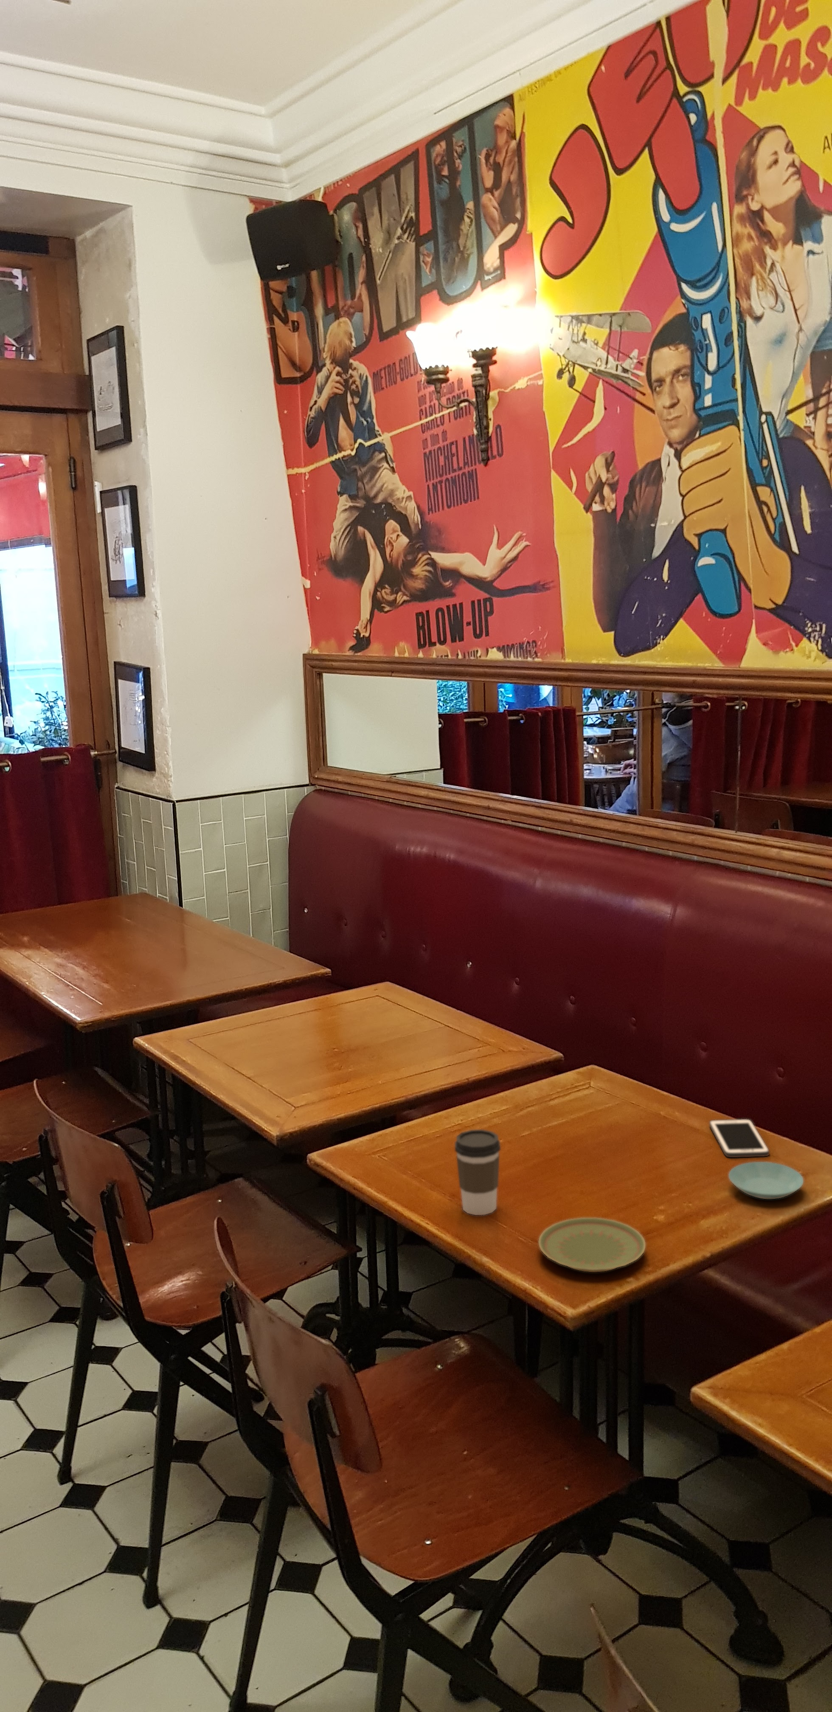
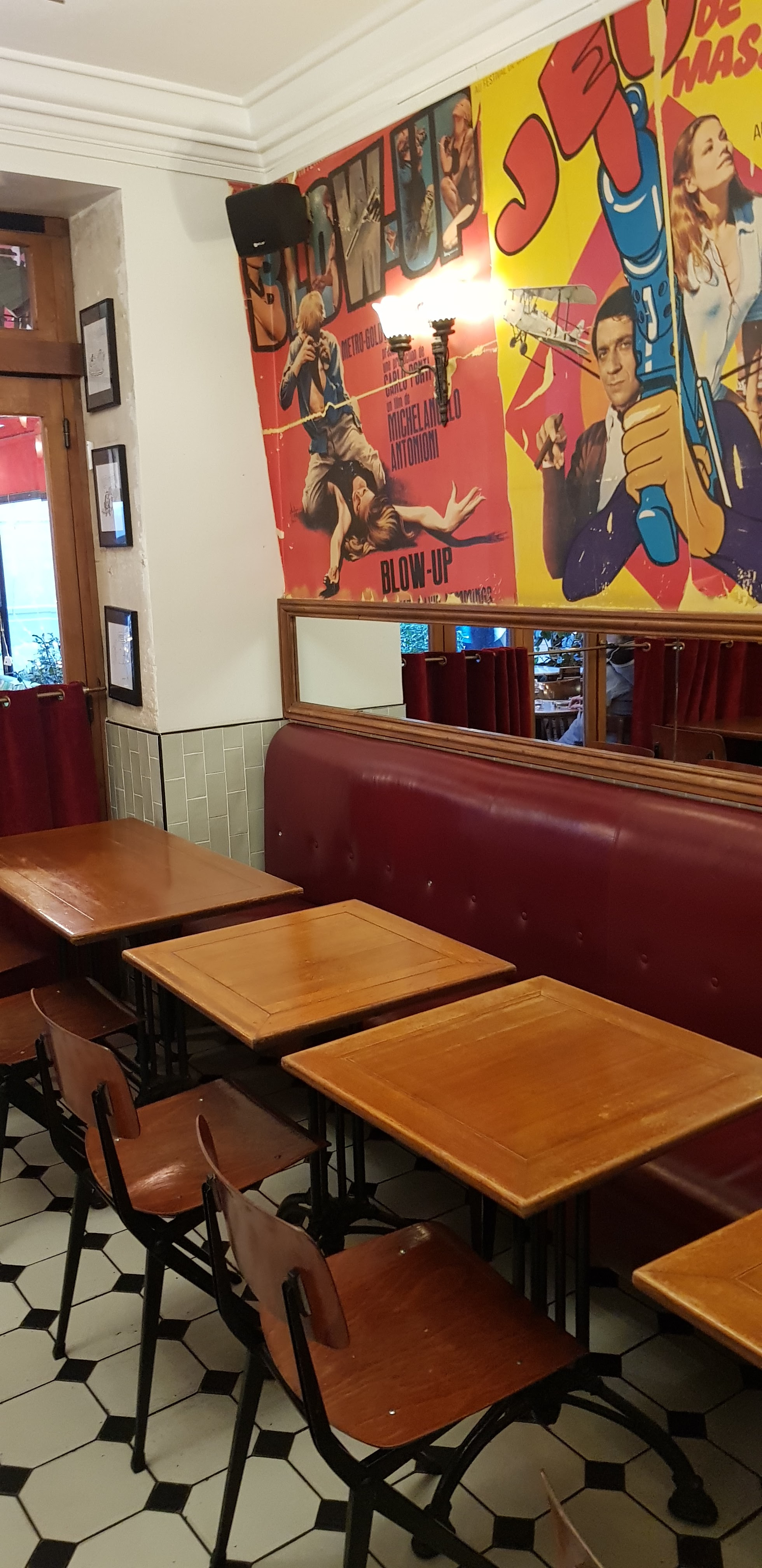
- cell phone [709,1118,770,1157]
- saucer [728,1162,804,1200]
- plate [538,1217,646,1273]
- coffee cup [454,1129,501,1215]
